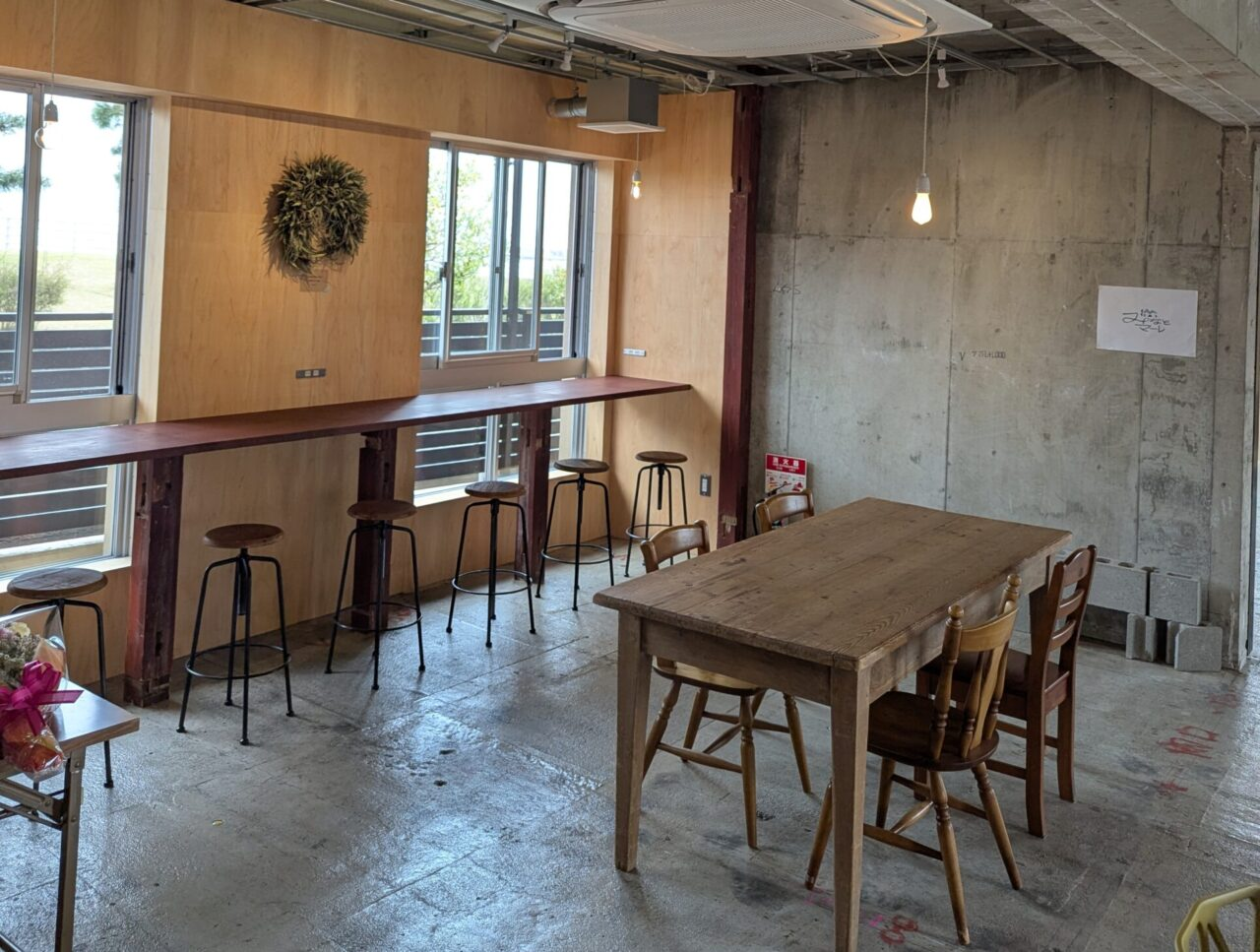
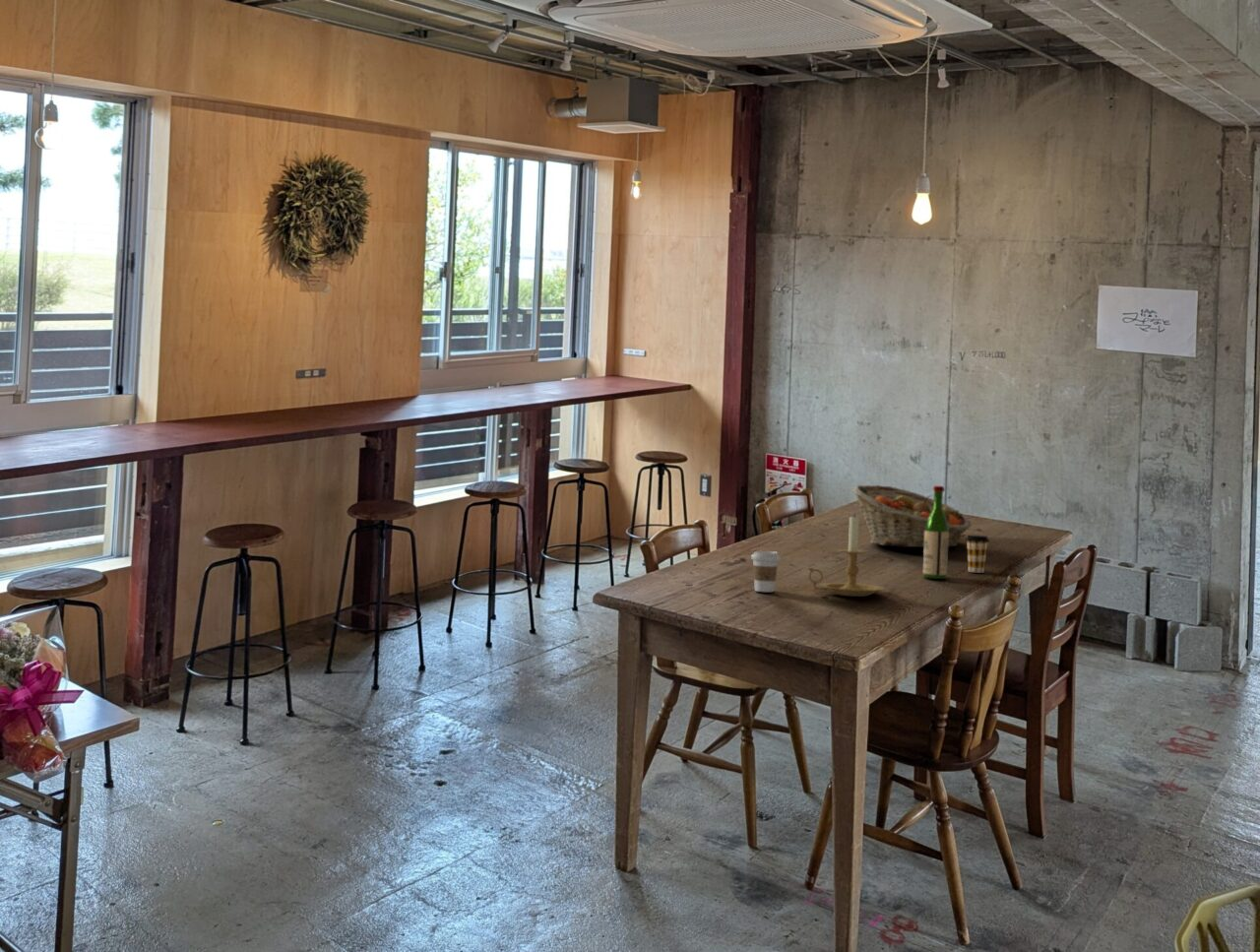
+ wine bottle [922,485,949,580]
+ candle holder [806,513,886,598]
+ coffee cup [750,550,782,593]
+ coffee cup [965,535,990,574]
+ fruit basket [851,484,972,548]
